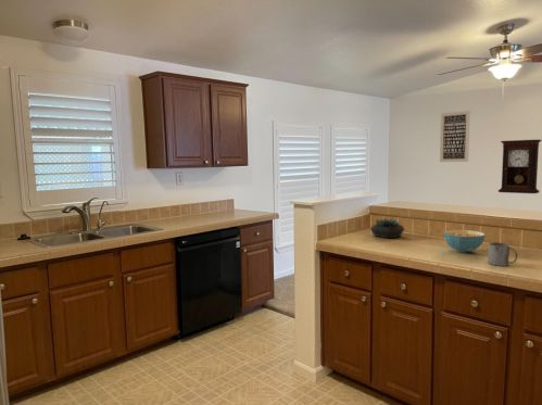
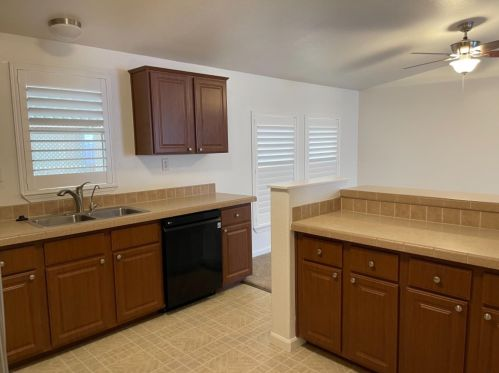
- succulent plant [369,217,406,239]
- mug [487,241,518,267]
- wall art [439,110,471,163]
- pendulum clock [497,139,542,194]
- cereal bowl [443,229,486,253]
